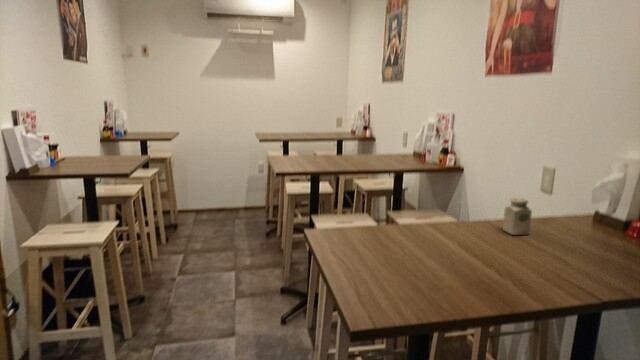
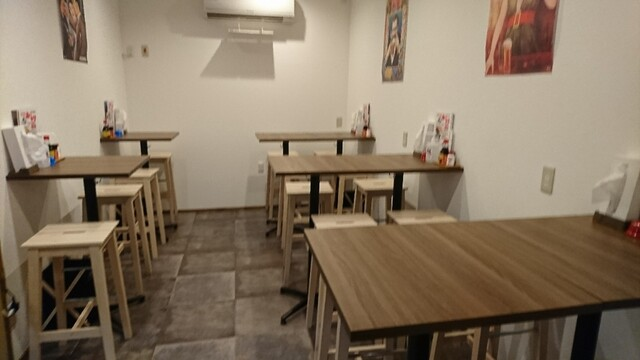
- salt shaker [502,197,533,236]
